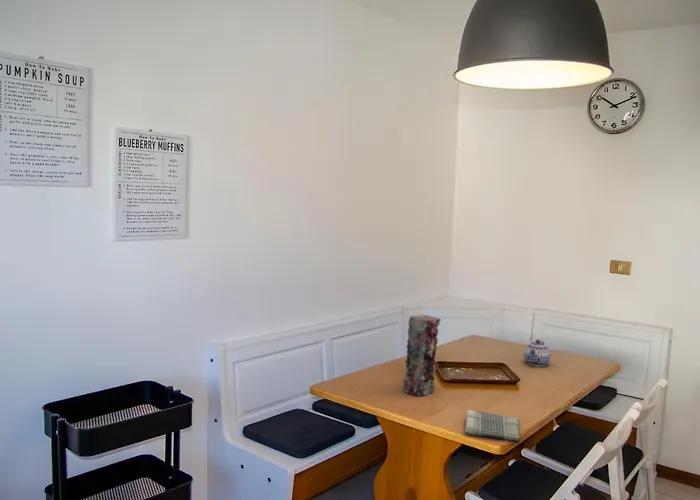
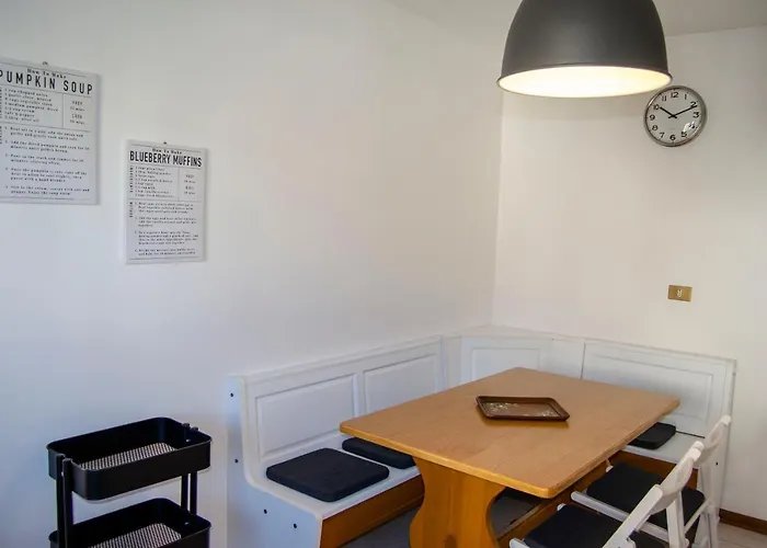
- vase [403,314,442,397]
- dish towel [464,409,521,442]
- teapot [523,339,552,367]
